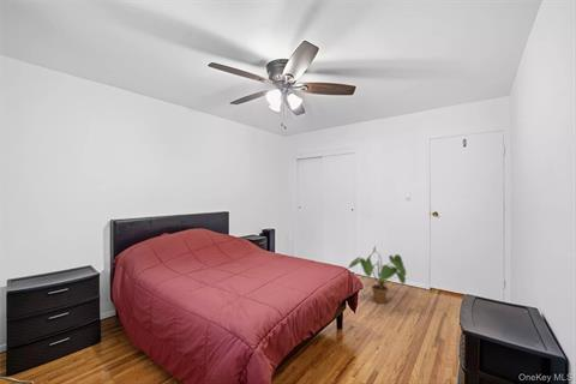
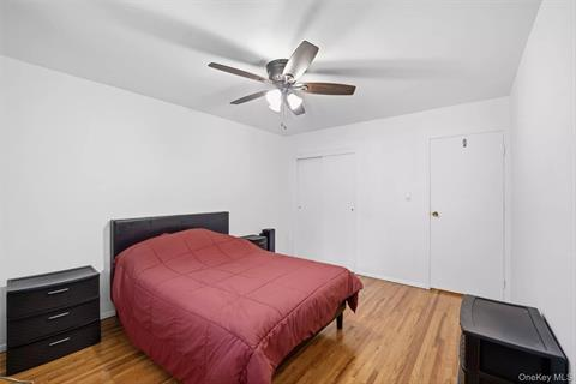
- house plant [347,245,407,305]
